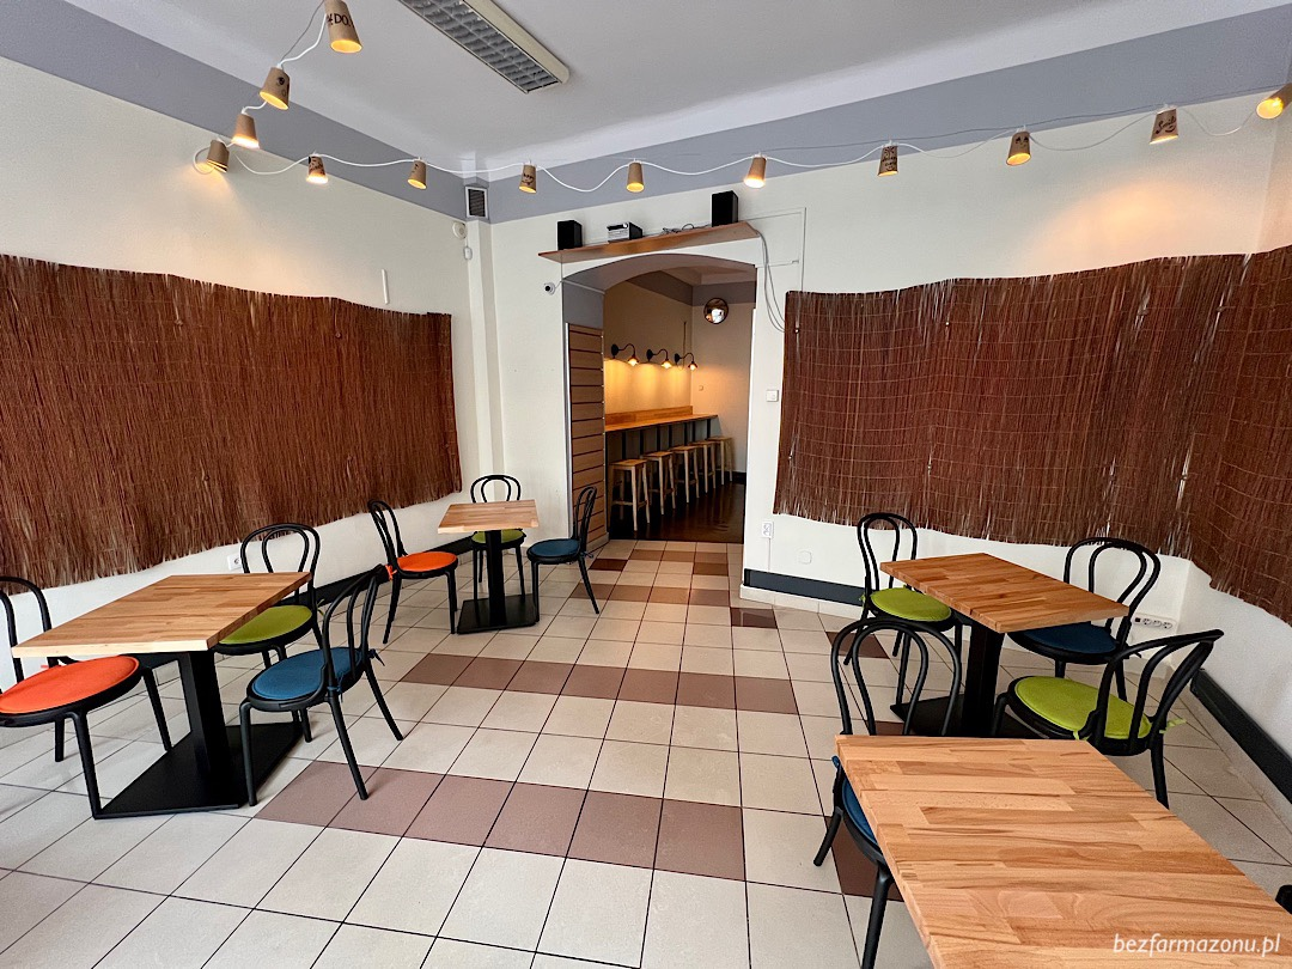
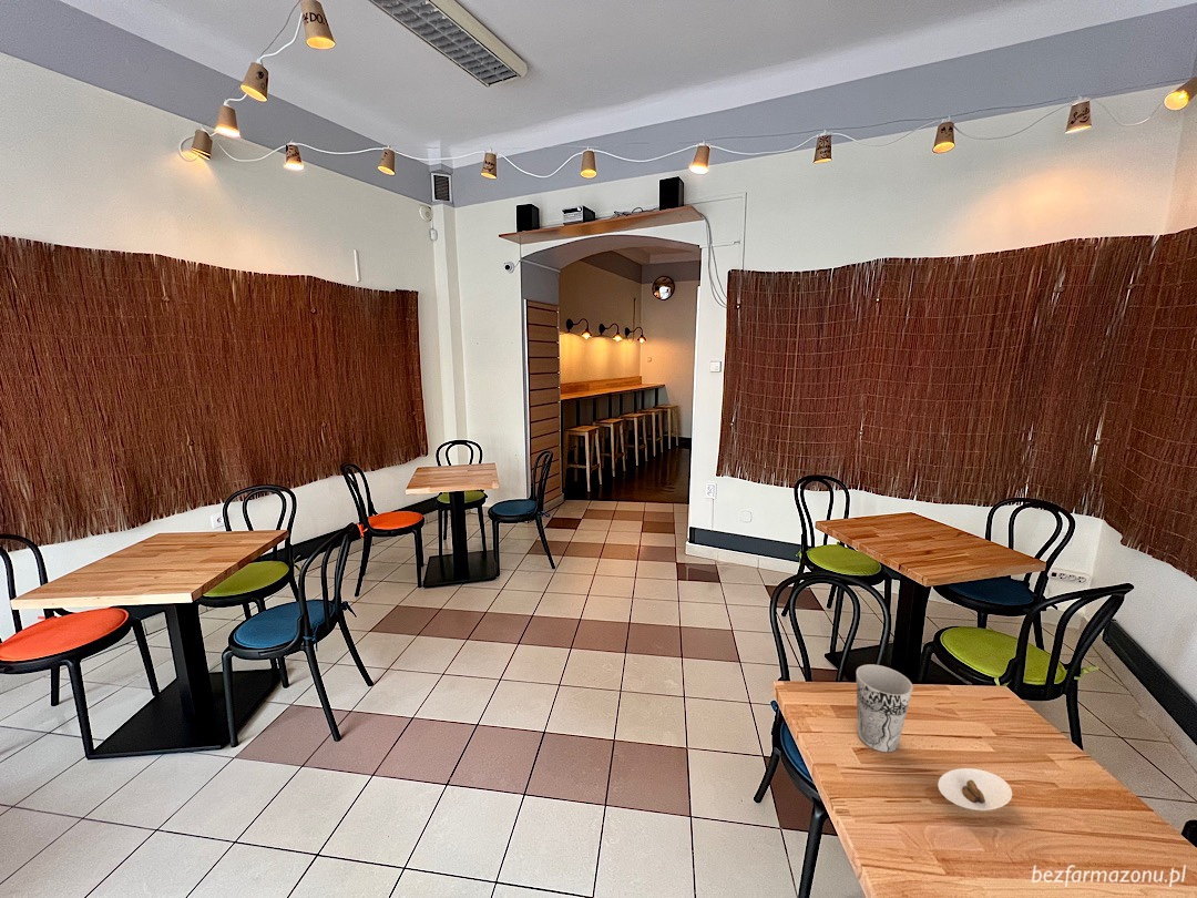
+ saucer [937,767,1013,812]
+ cup [856,663,913,753]
